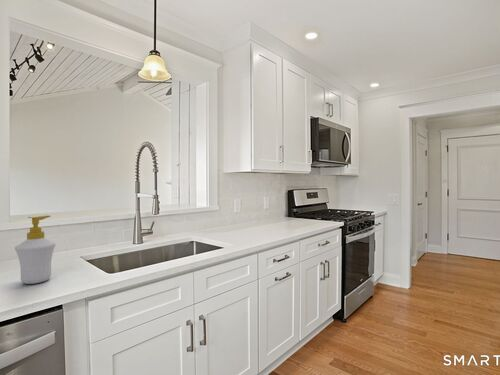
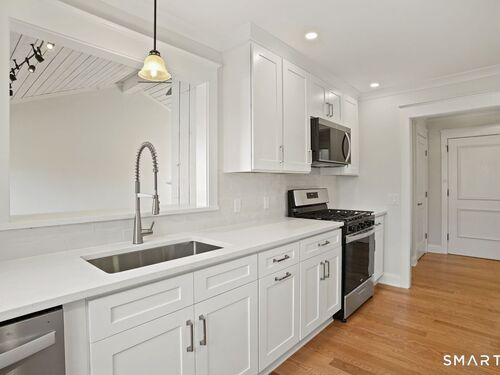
- soap bottle [14,215,57,285]
